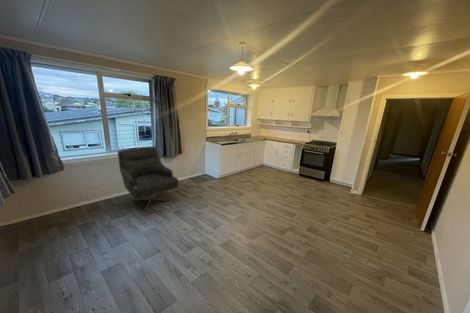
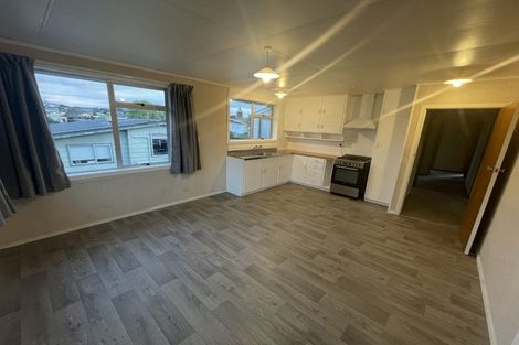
- chair [117,146,179,211]
